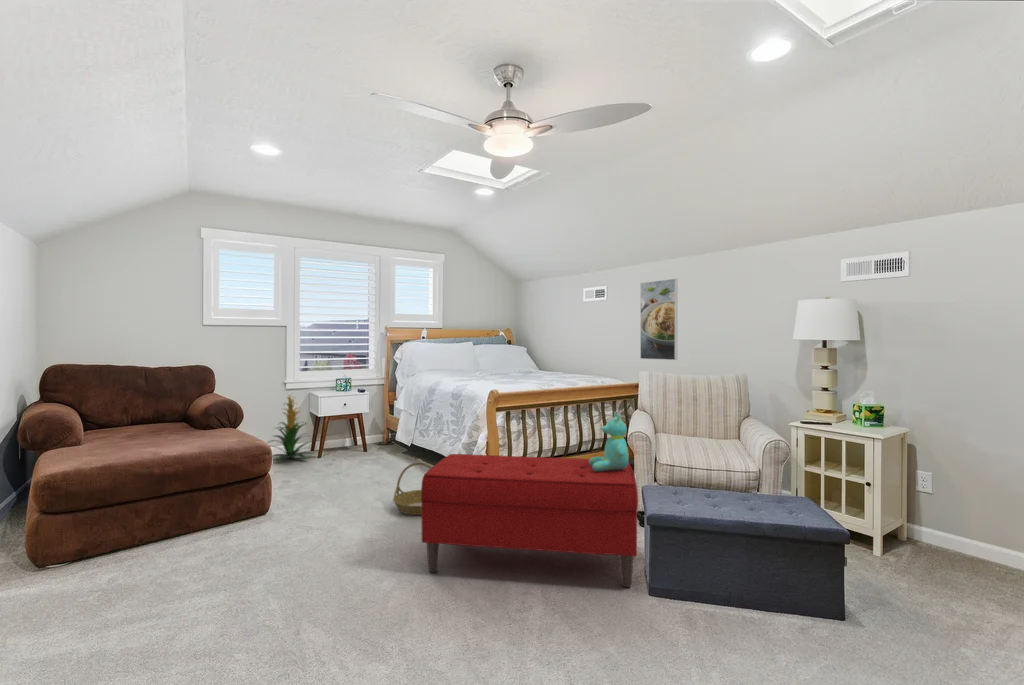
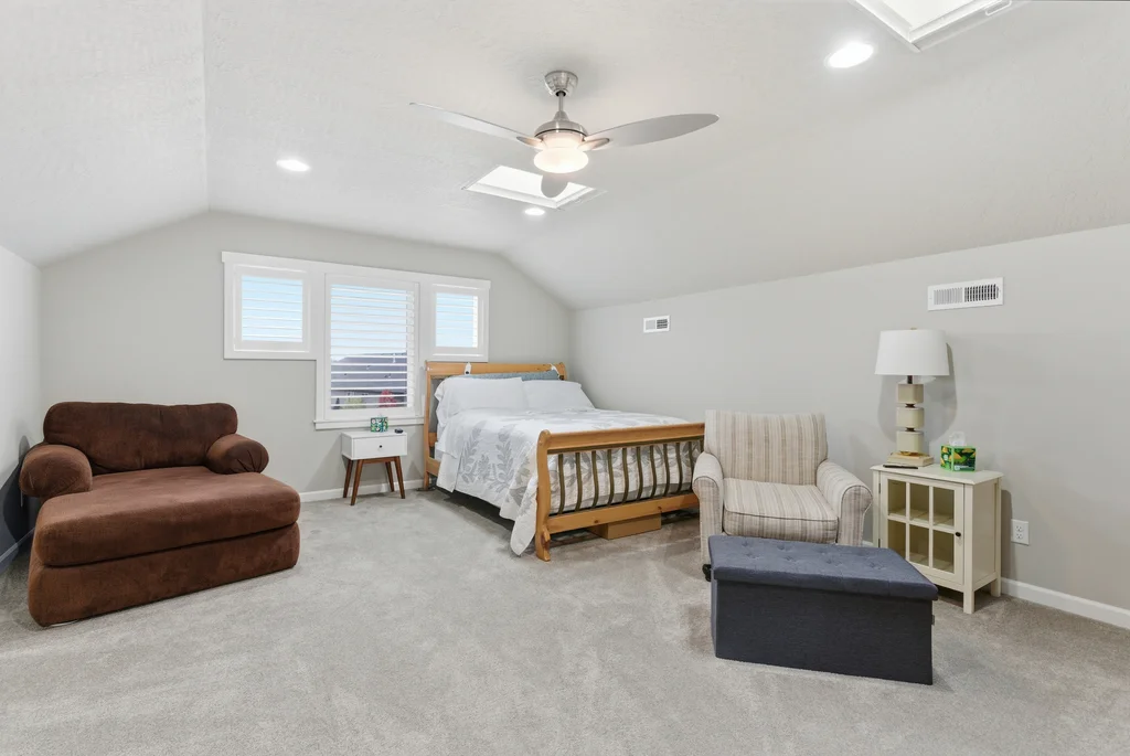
- basket [392,461,433,516]
- teddy bear [589,411,630,472]
- bench [420,453,639,588]
- indoor plant [266,391,316,462]
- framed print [639,278,679,361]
